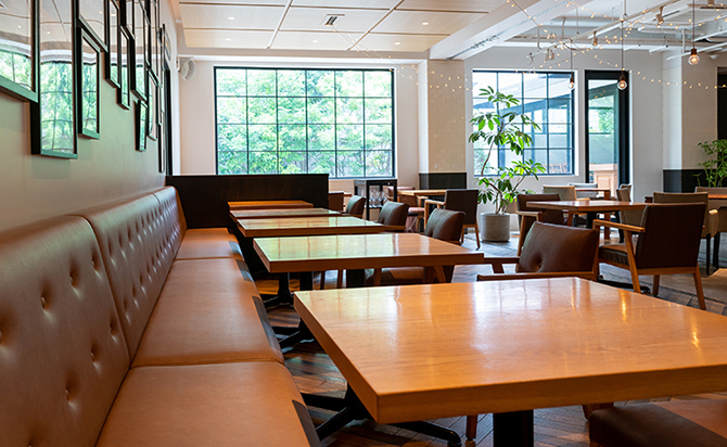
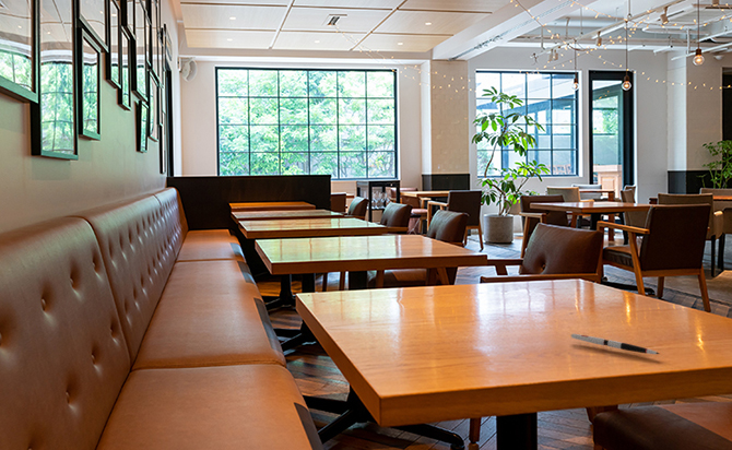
+ pen [570,333,661,355]
